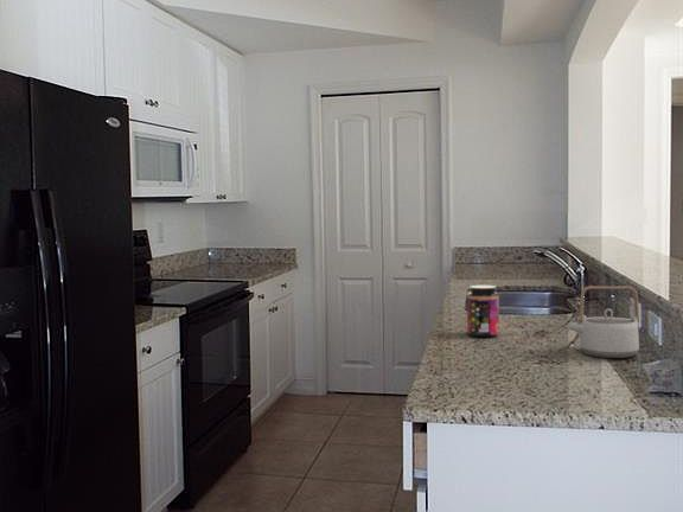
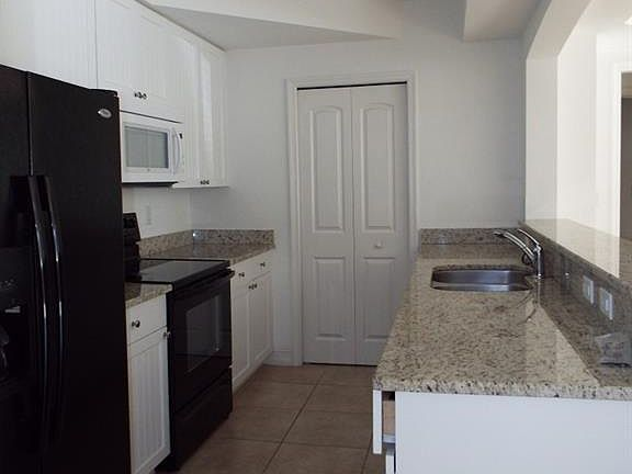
- teapot [566,284,640,359]
- jar [466,284,500,338]
